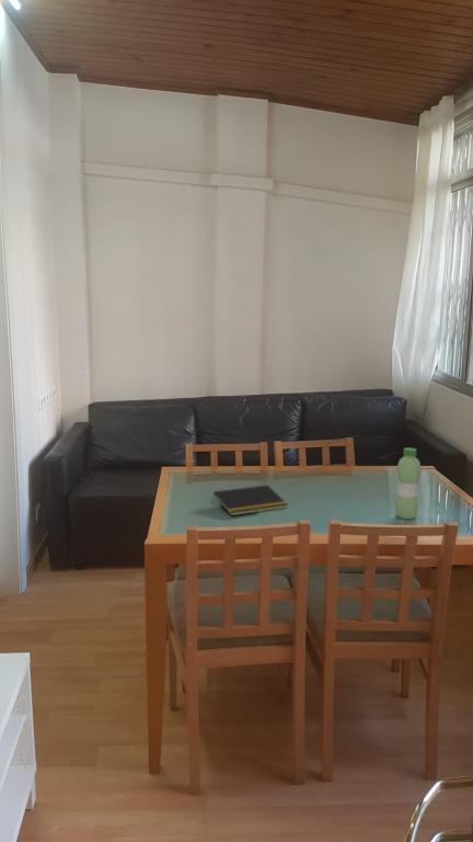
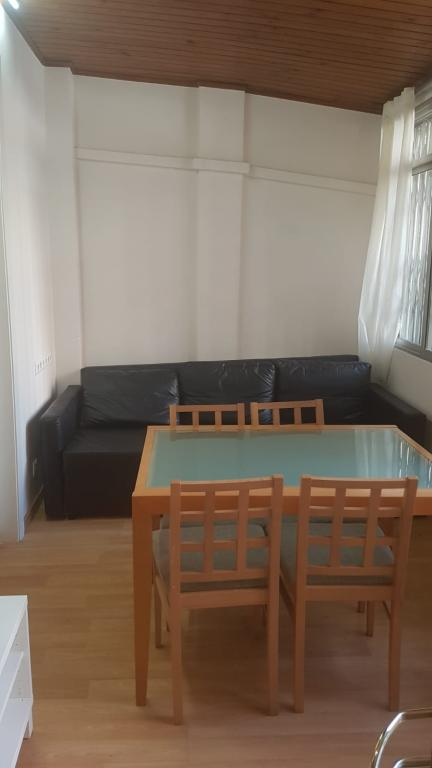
- water bottle [394,446,422,521]
- notepad [211,483,289,517]
